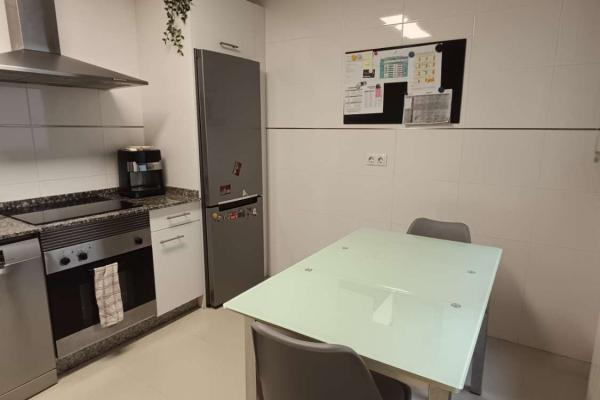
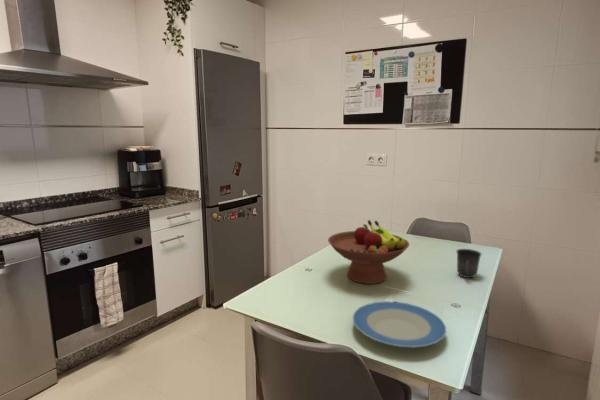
+ plate [352,300,447,348]
+ mug [455,248,483,279]
+ fruit bowl [327,219,410,285]
